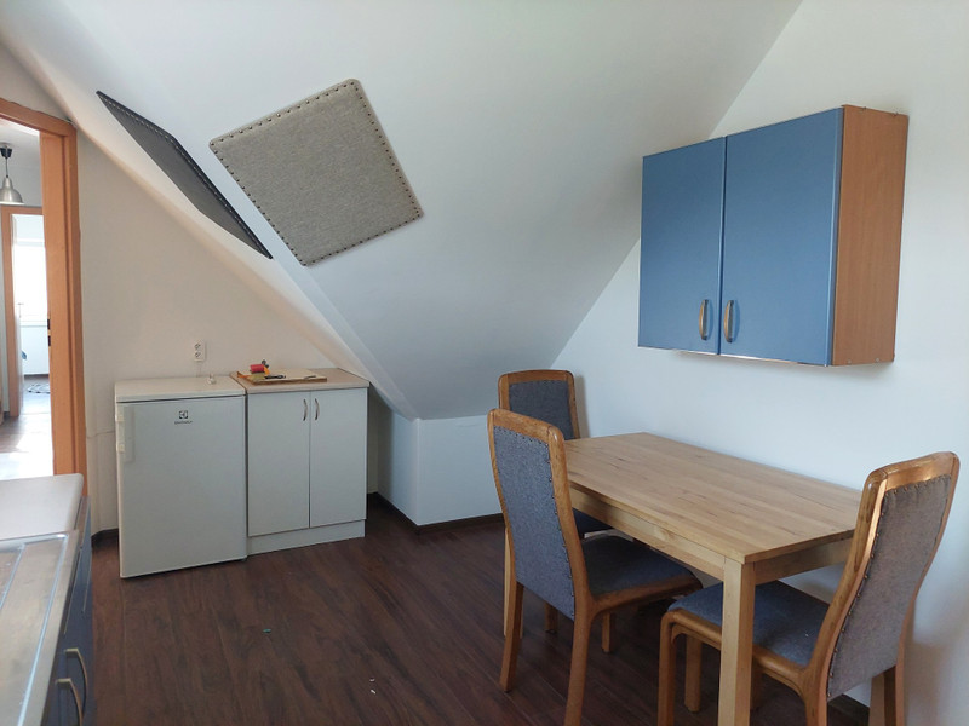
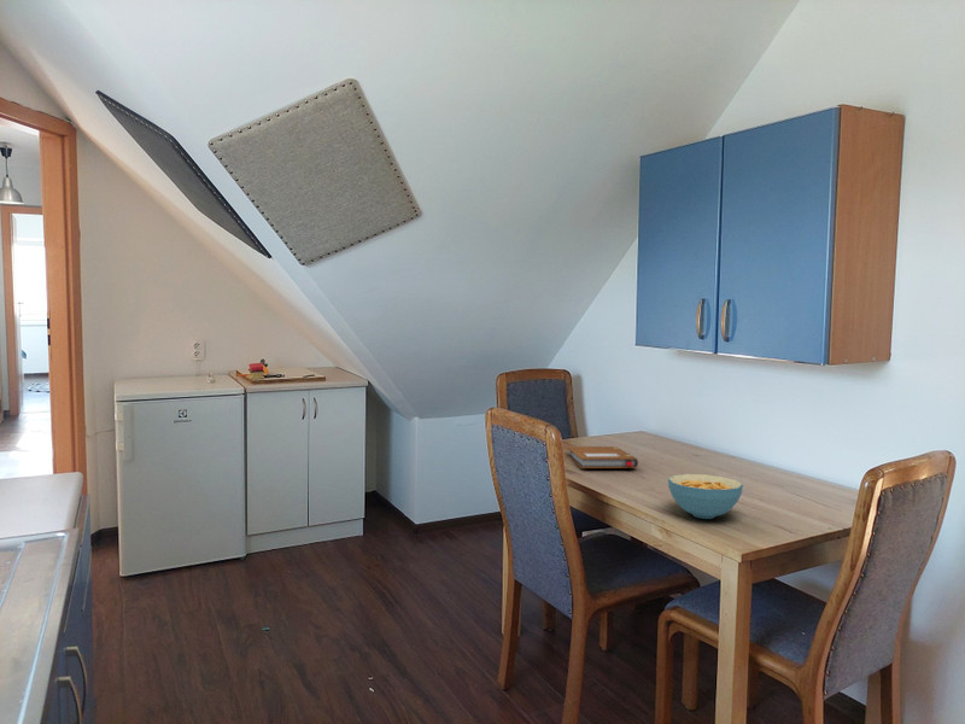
+ notebook [566,445,639,469]
+ cereal bowl [667,473,744,520]
